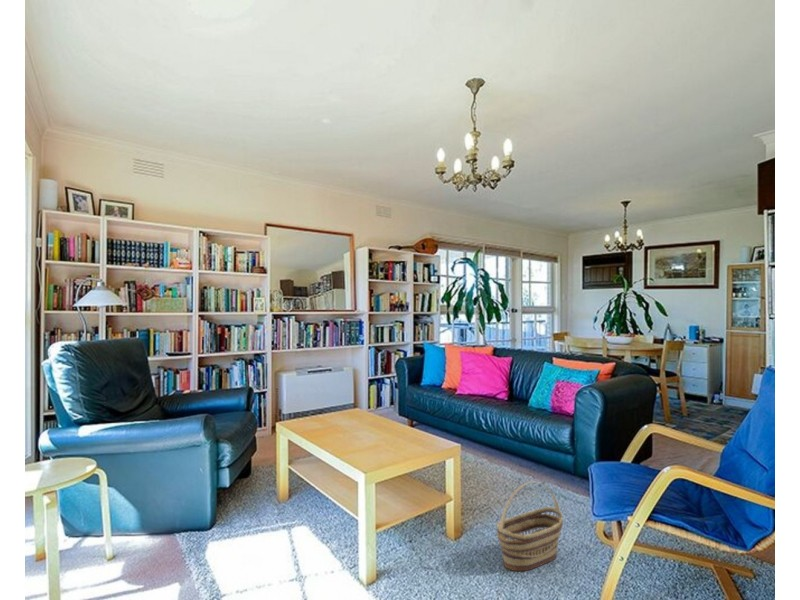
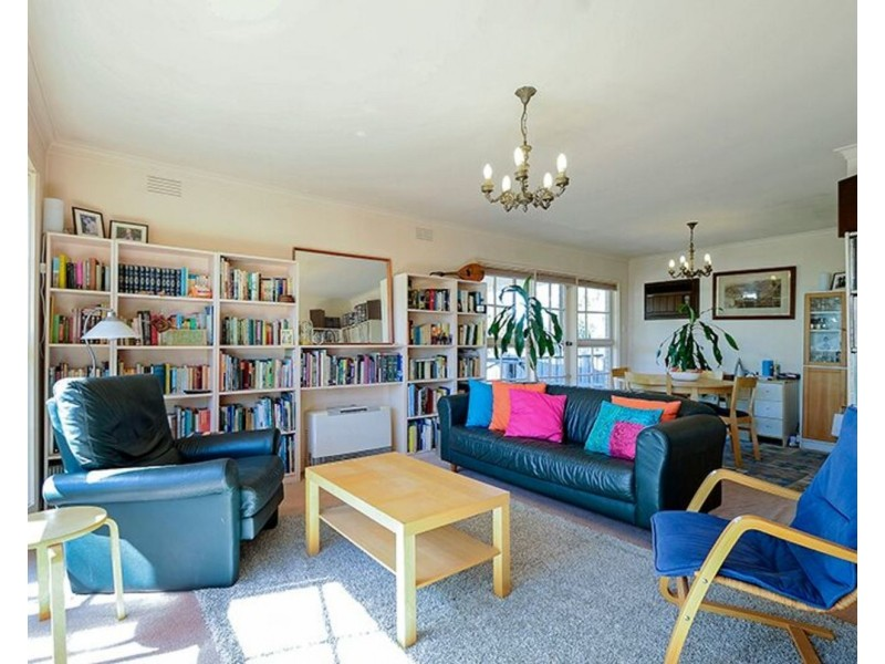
- basket [496,480,564,572]
